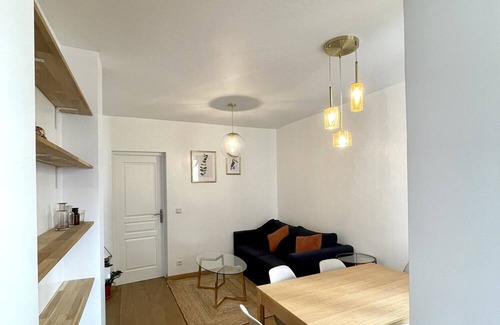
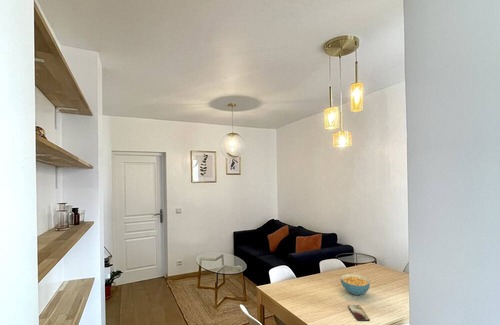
+ cereal bowl [340,273,371,296]
+ smartphone [347,304,371,322]
